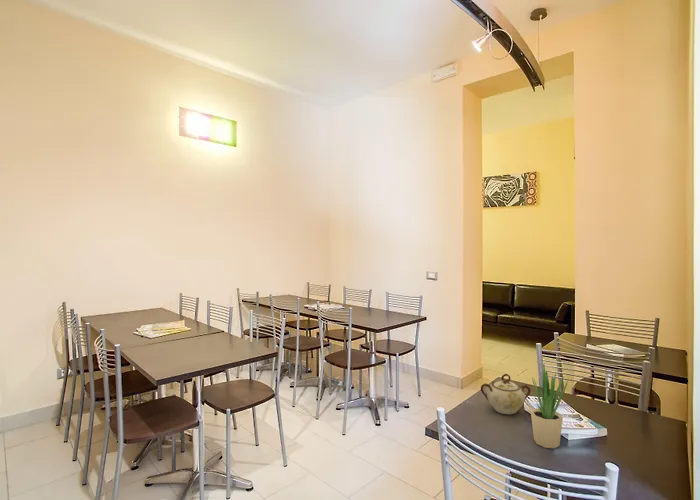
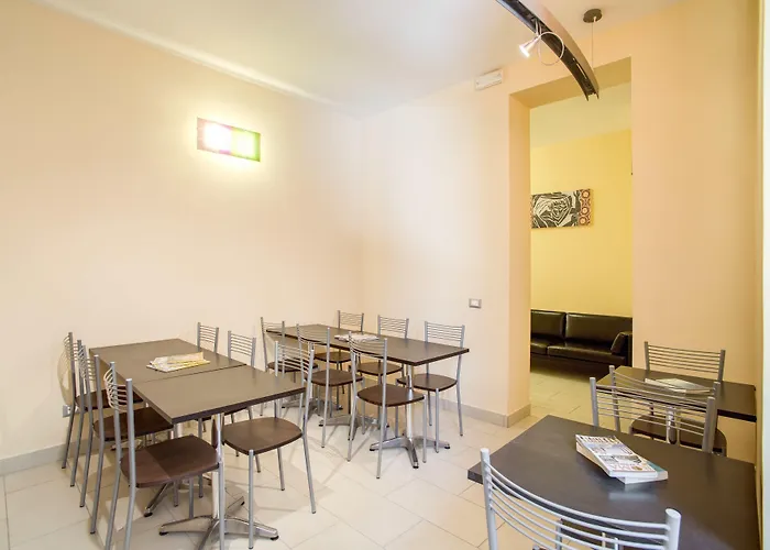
- sugar bowl [480,373,532,415]
- potted plant [530,363,570,449]
